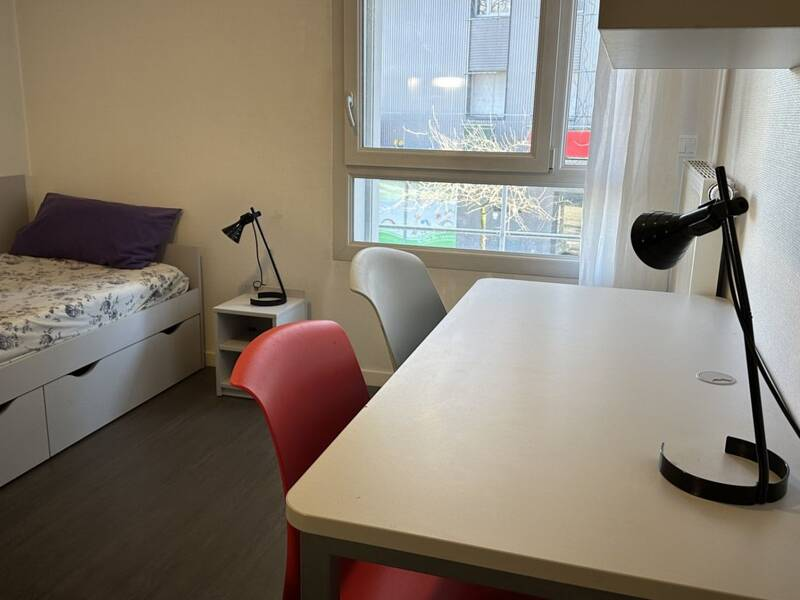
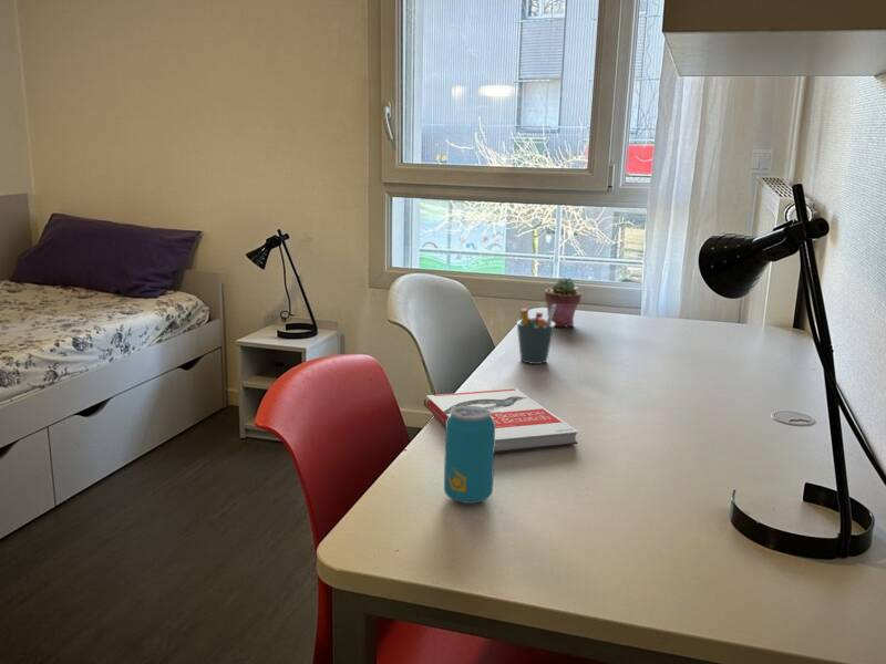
+ beverage can [443,406,495,505]
+ pen holder [516,304,556,365]
+ book [422,387,579,454]
+ potted succulent [543,277,583,328]
